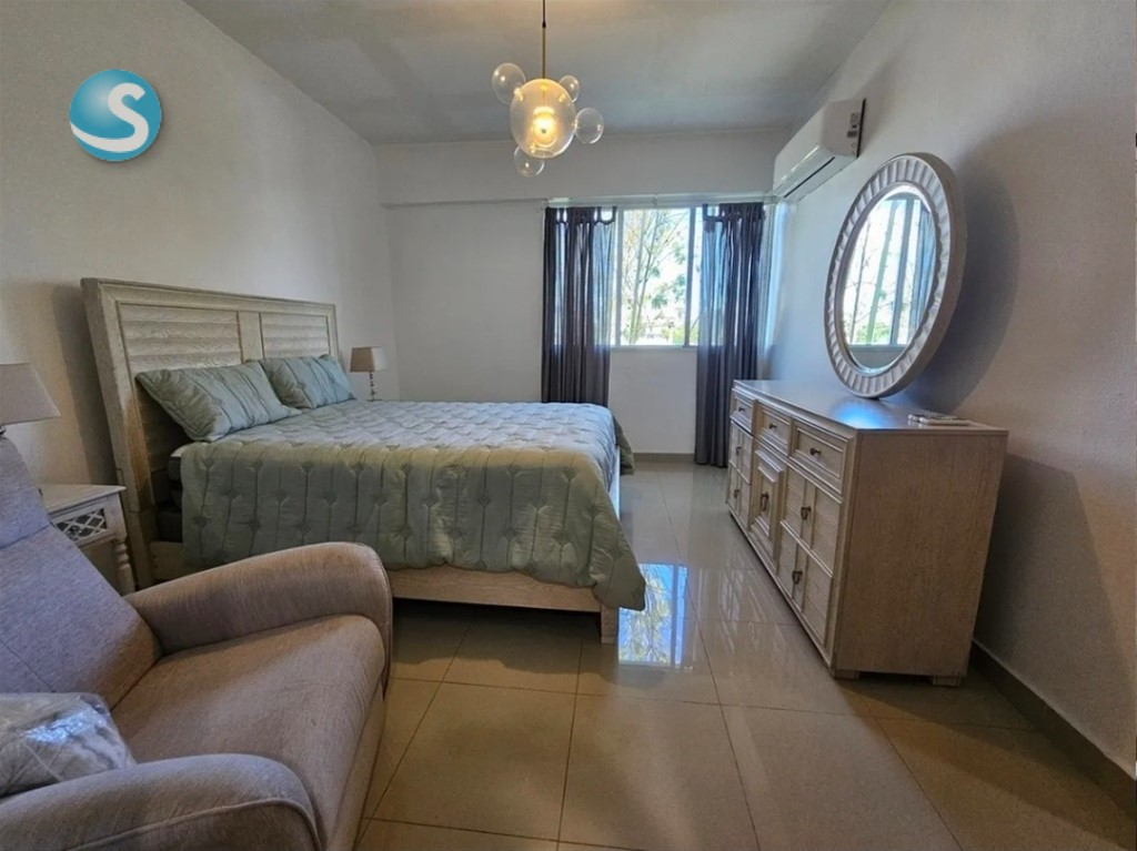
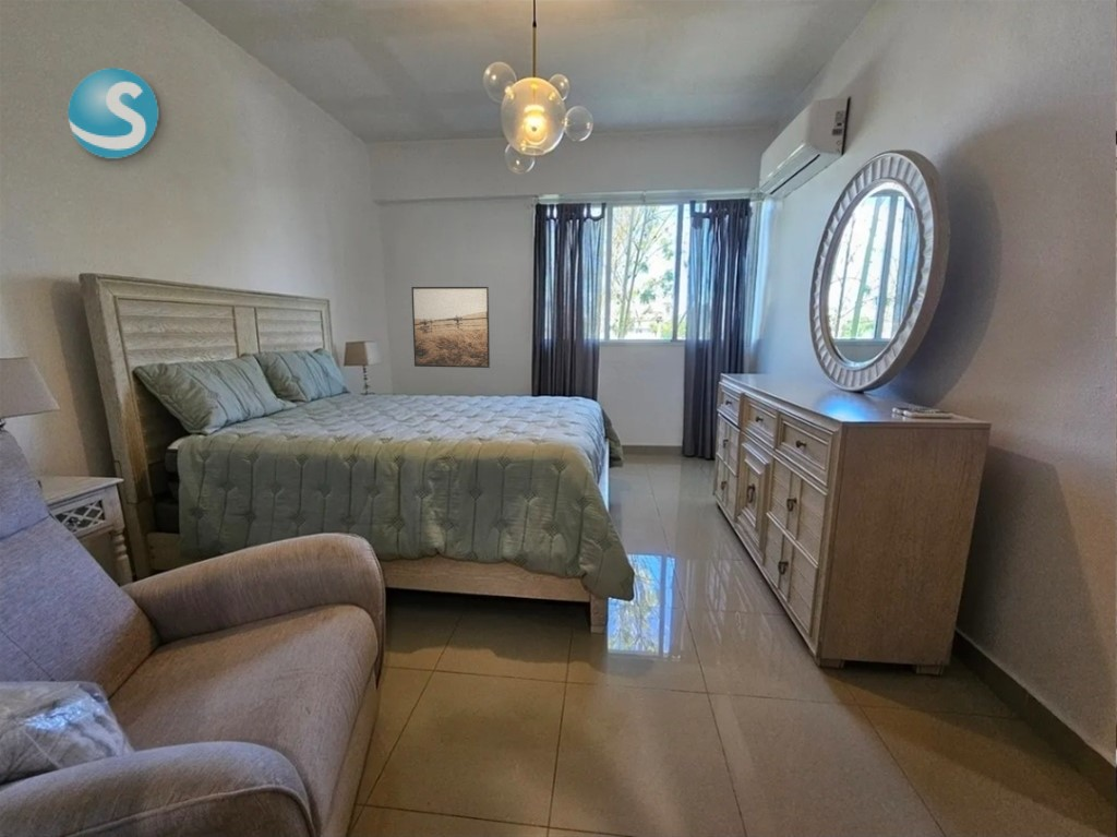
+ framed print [410,286,491,369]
